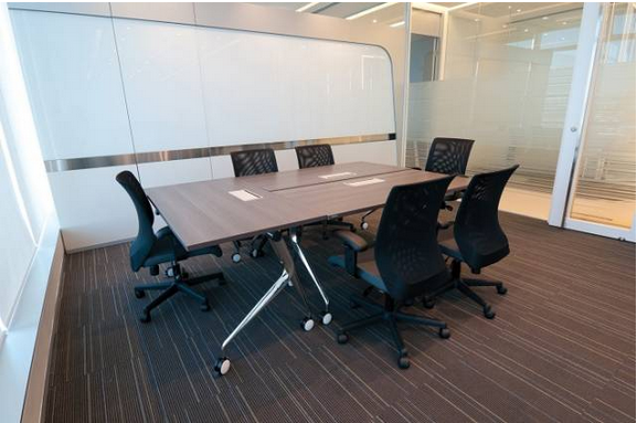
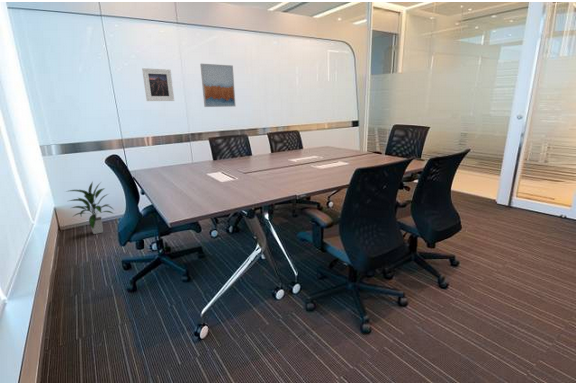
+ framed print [141,67,175,102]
+ indoor plant [64,180,115,235]
+ wall art [199,63,237,108]
